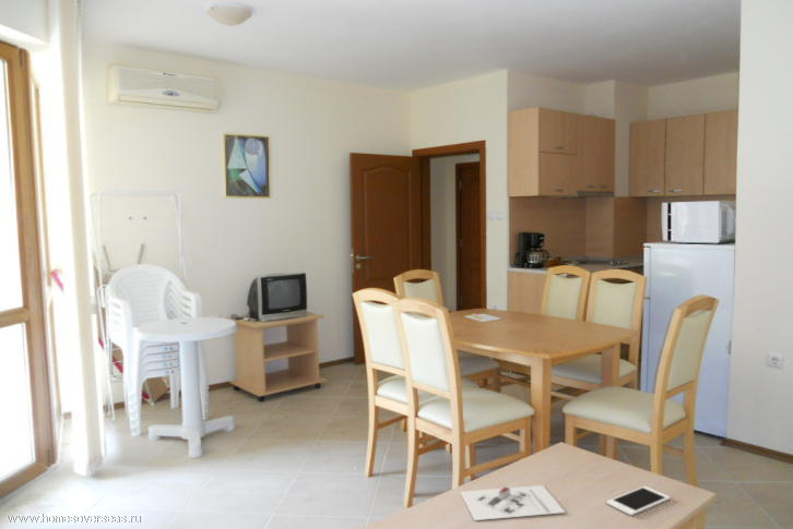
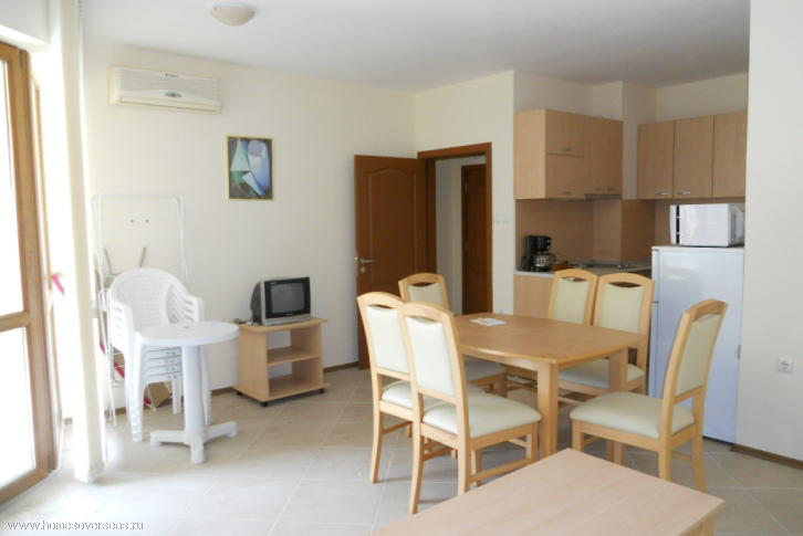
- architectural model [459,484,567,521]
- cell phone [605,485,671,517]
